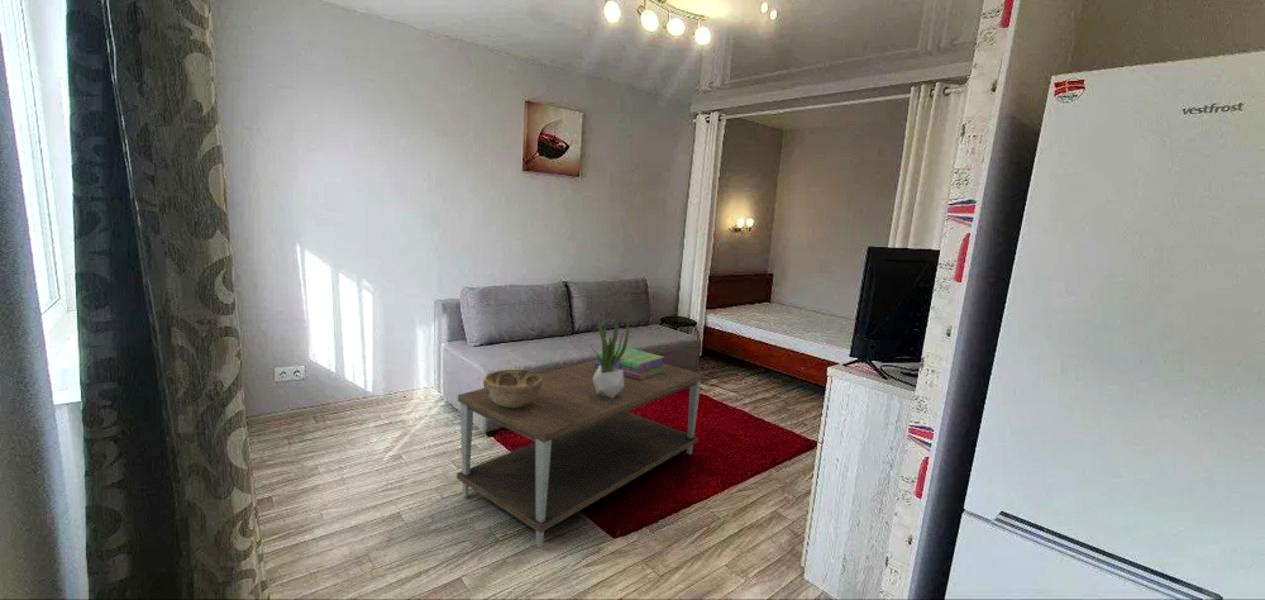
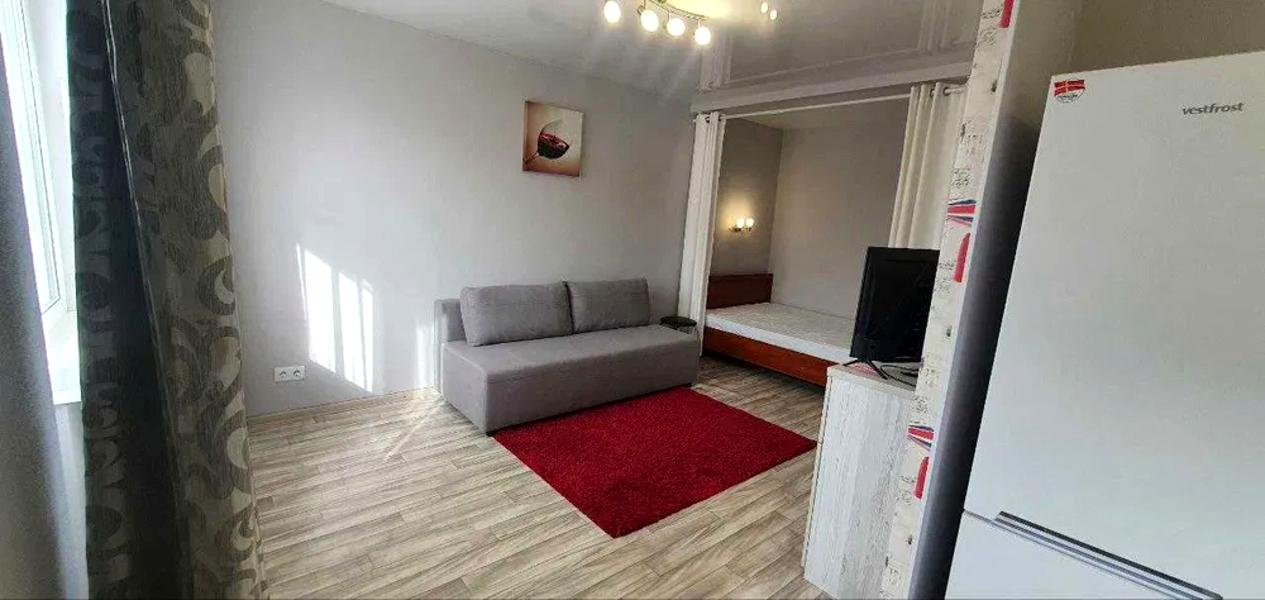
- coffee table [456,359,704,548]
- decorative bowl [482,369,542,408]
- potted plant [589,314,630,398]
- stack of books [595,346,666,380]
